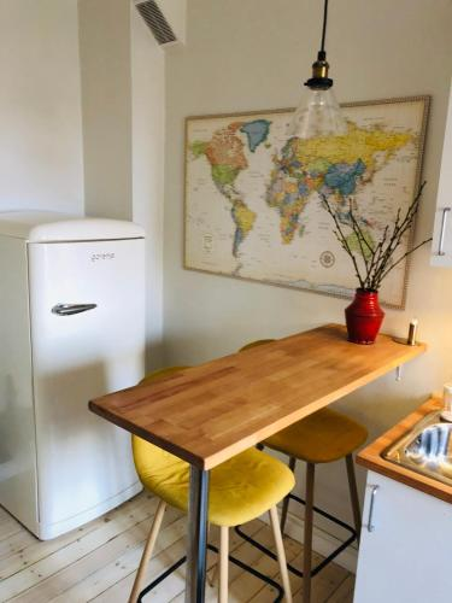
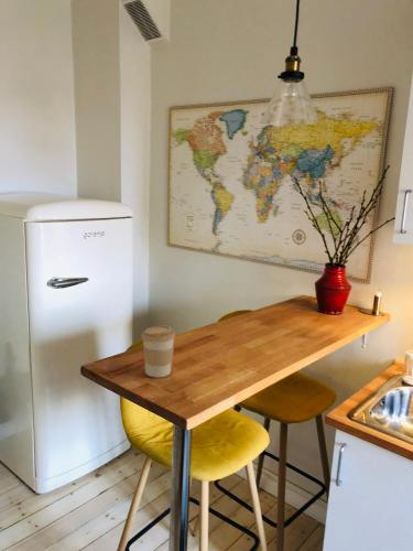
+ coffee cup [140,325,176,378]
